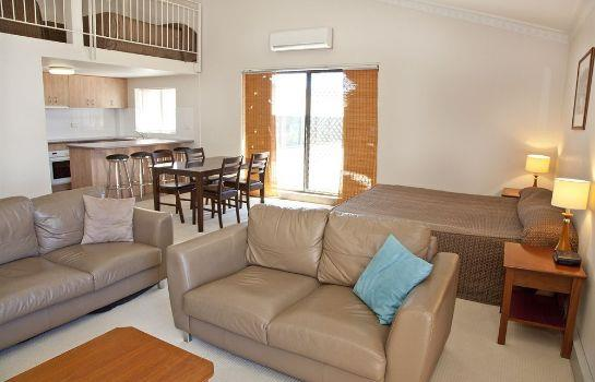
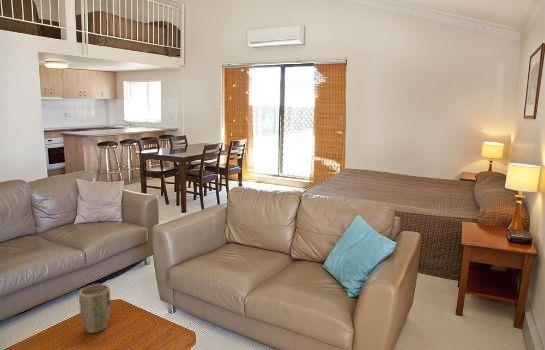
+ plant pot [78,283,111,334]
